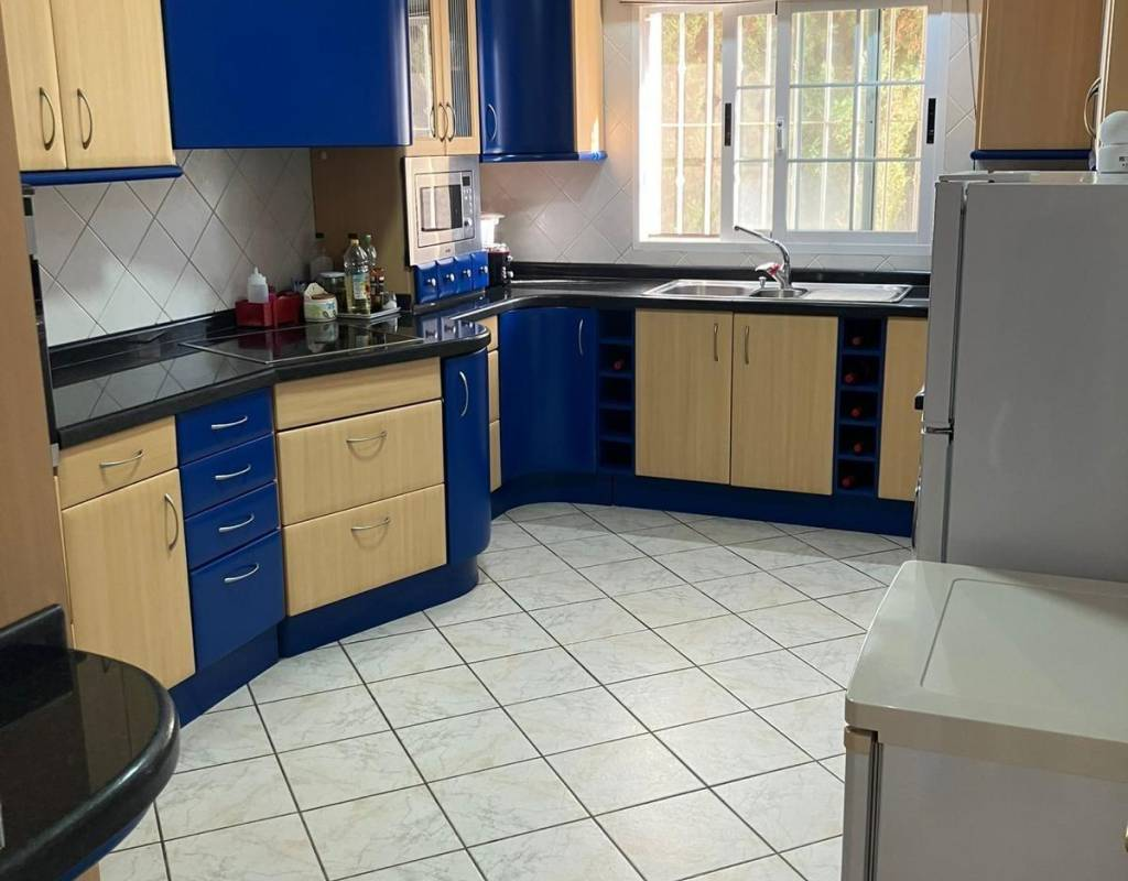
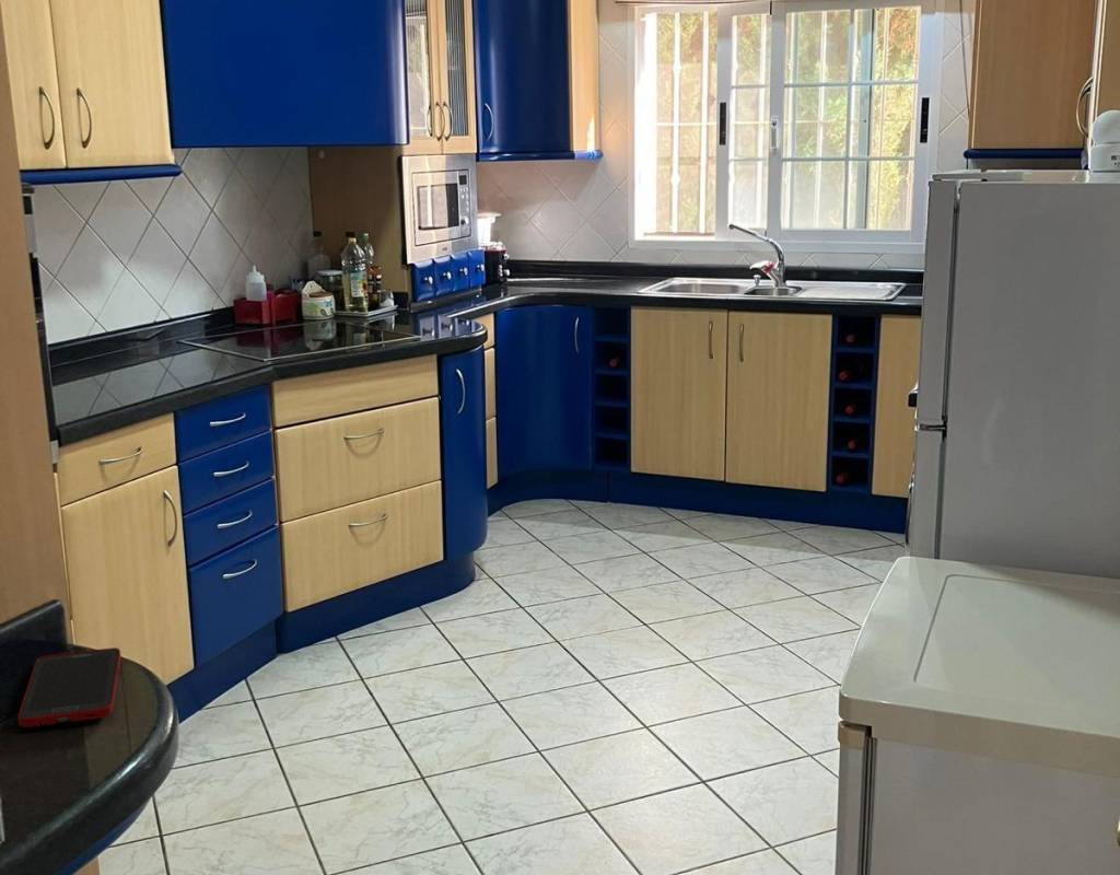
+ cell phone [18,646,122,728]
